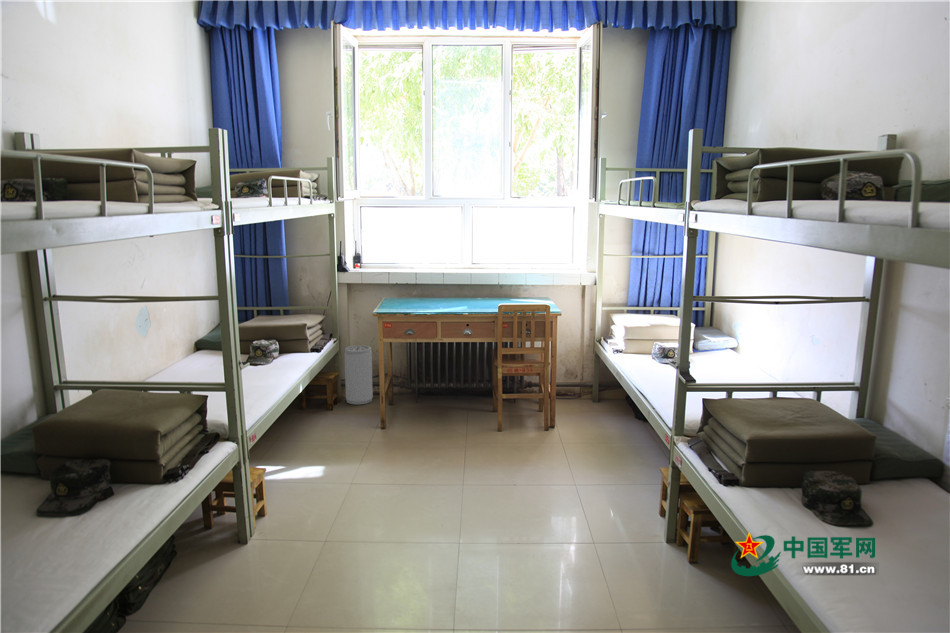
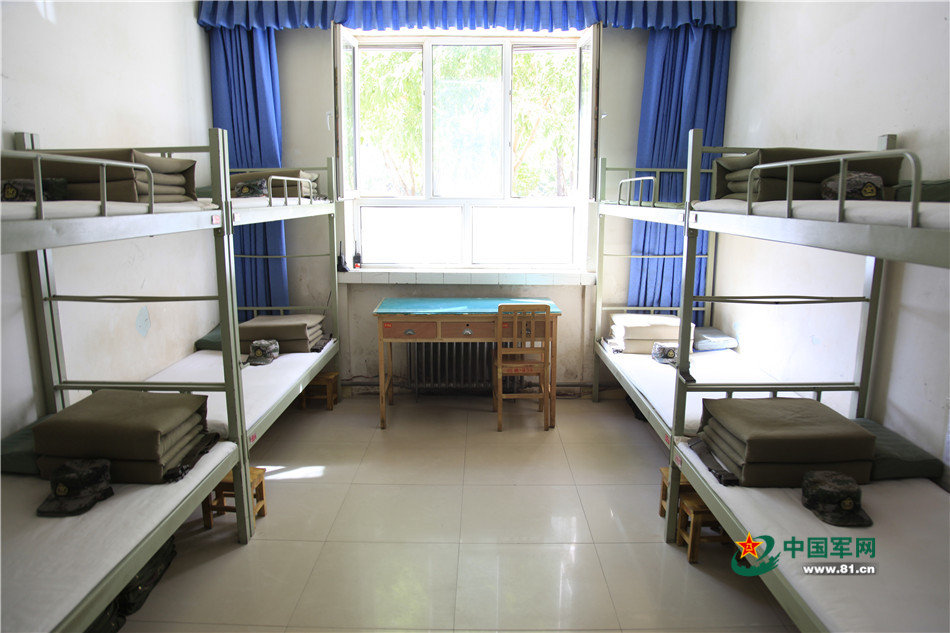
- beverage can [344,345,374,405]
